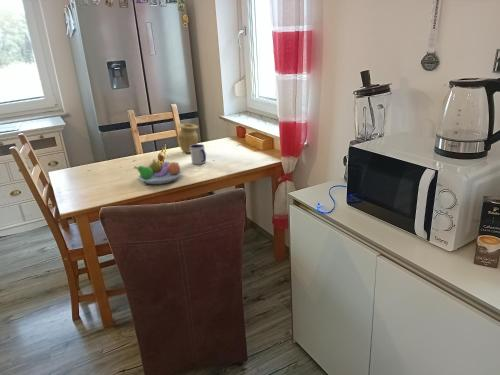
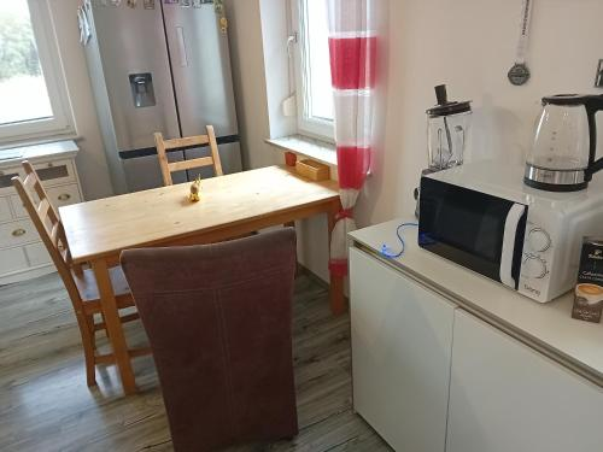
- mug [190,143,207,165]
- fruit bowl [133,158,183,185]
- vase [176,122,199,154]
